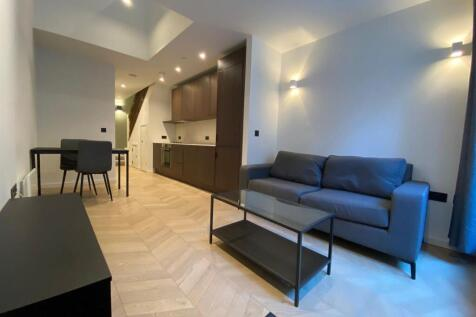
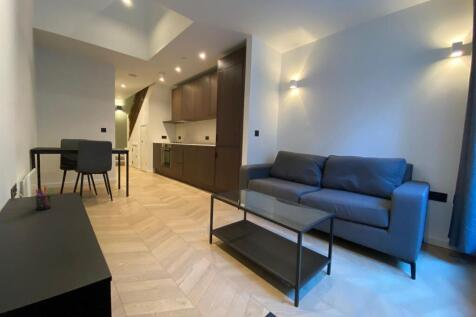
+ pen holder [34,185,55,211]
